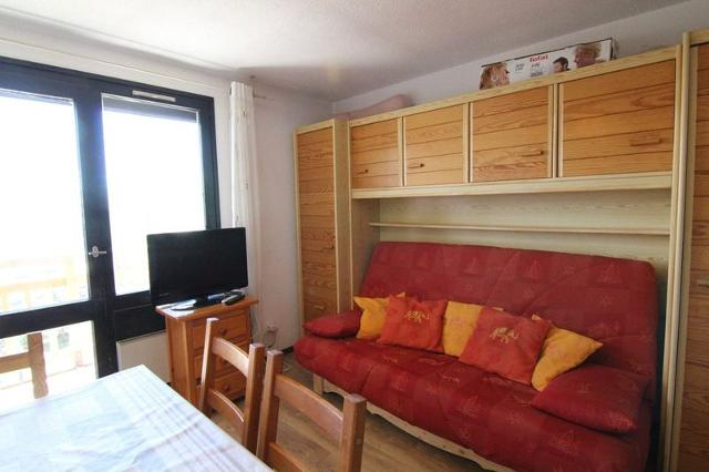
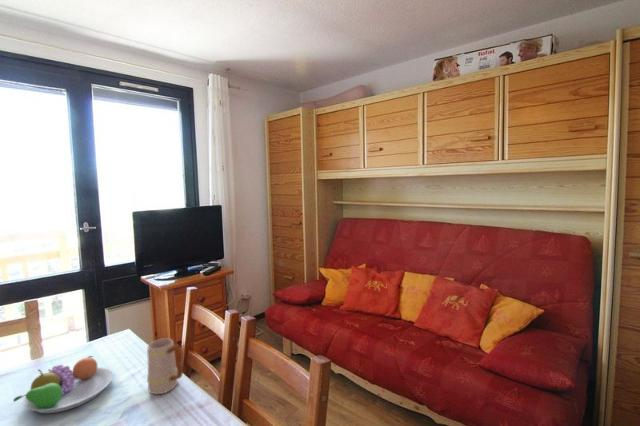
+ mug [146,338,184,395]
+ fruit bowl [12,355,114,414]
